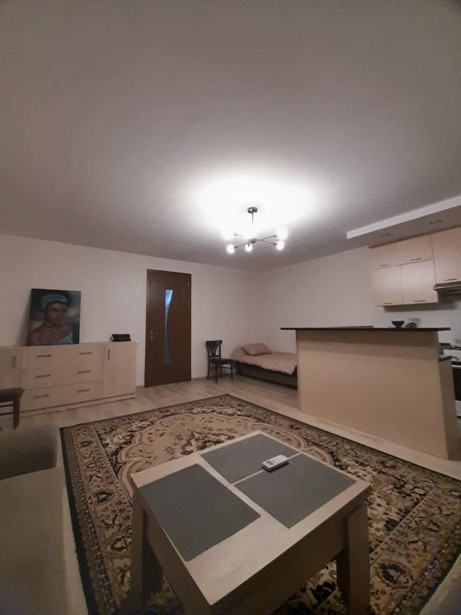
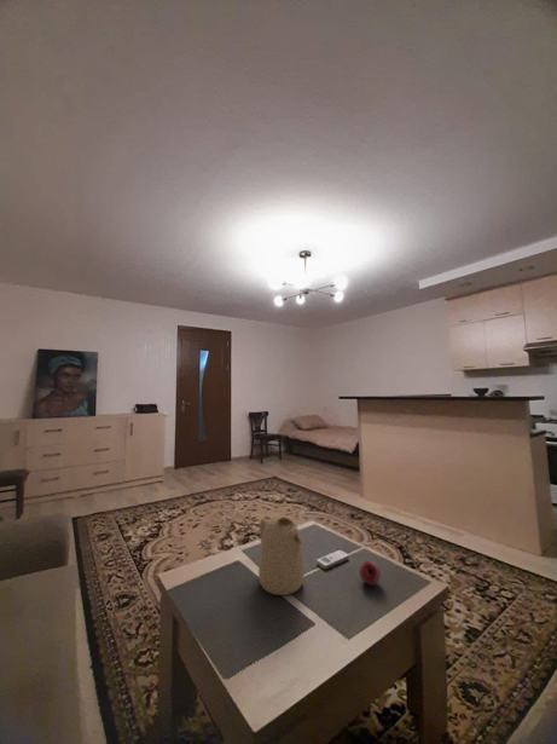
+ kettle [257,515,306,596]
+ fruit [358,559,382,587]
